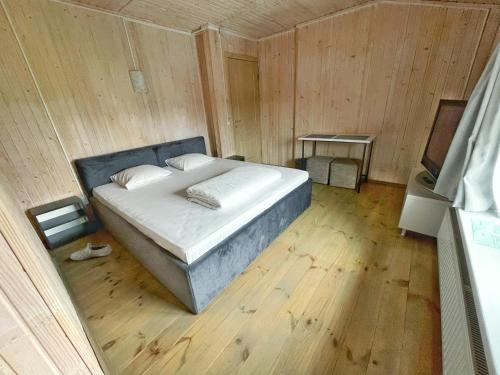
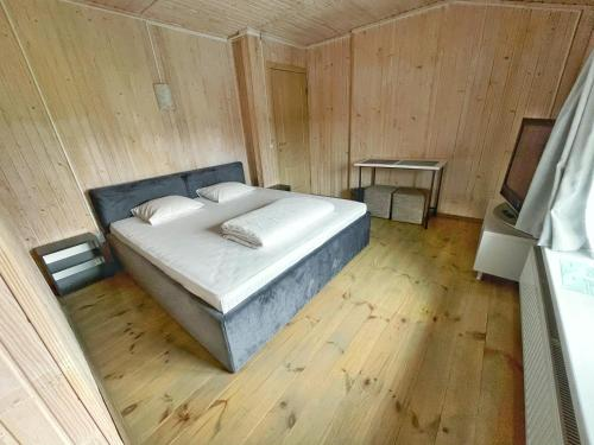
- shoe [69,242,113,261]
